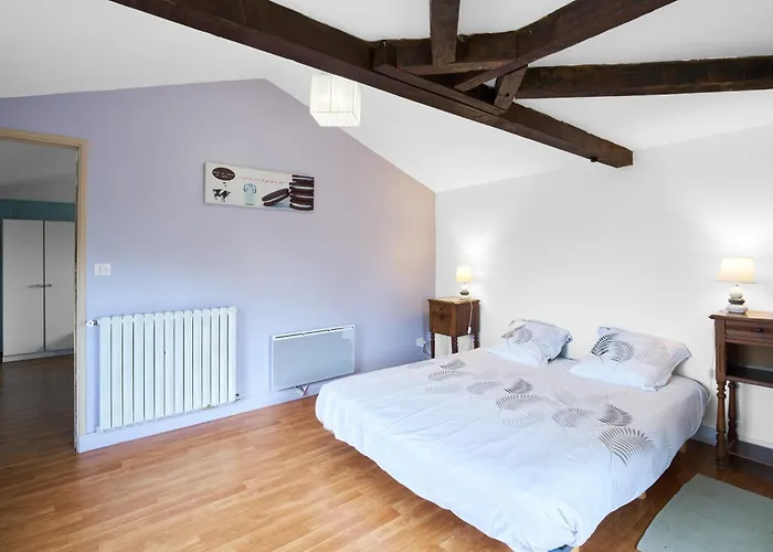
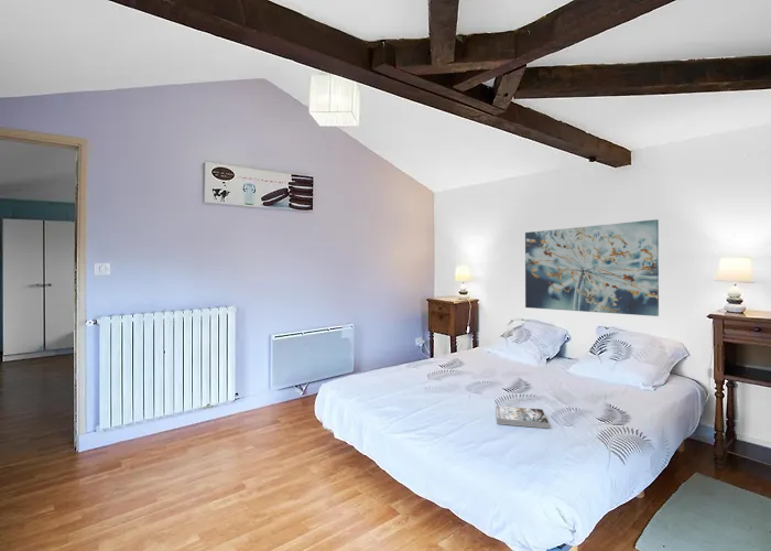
+ wall art [524,218,660,317]
+ book [495,404,550,430]
